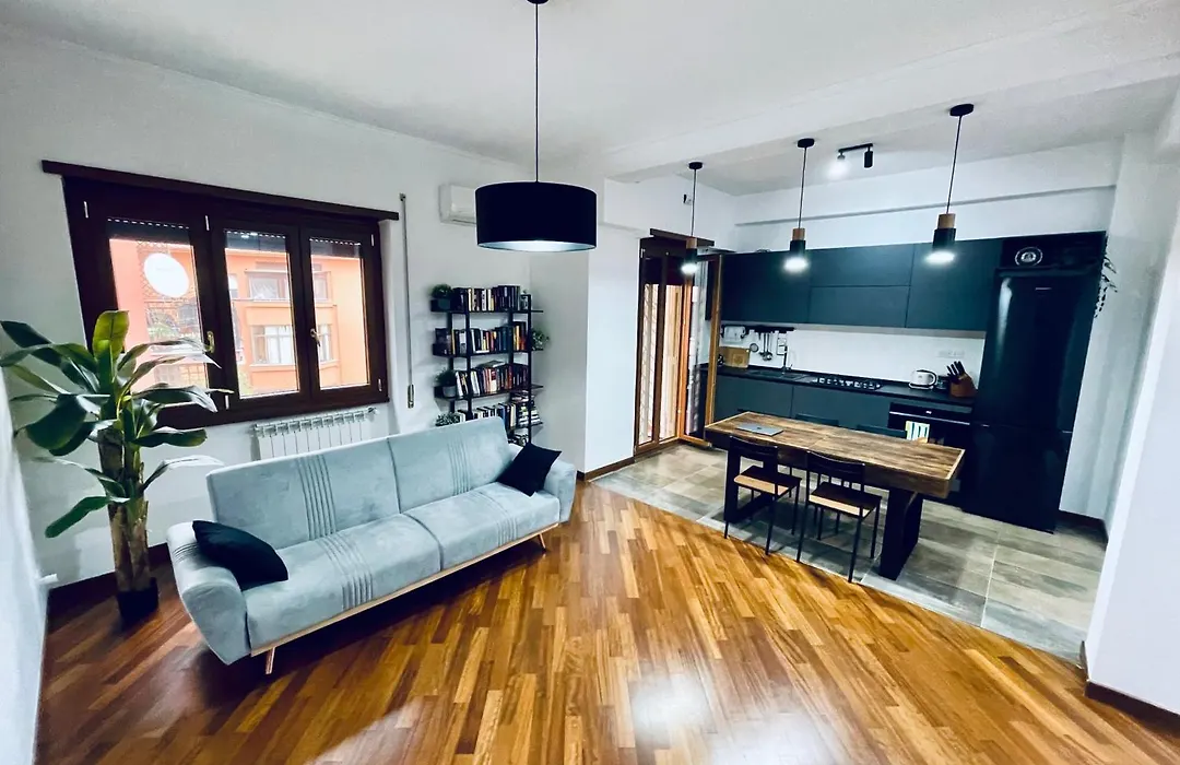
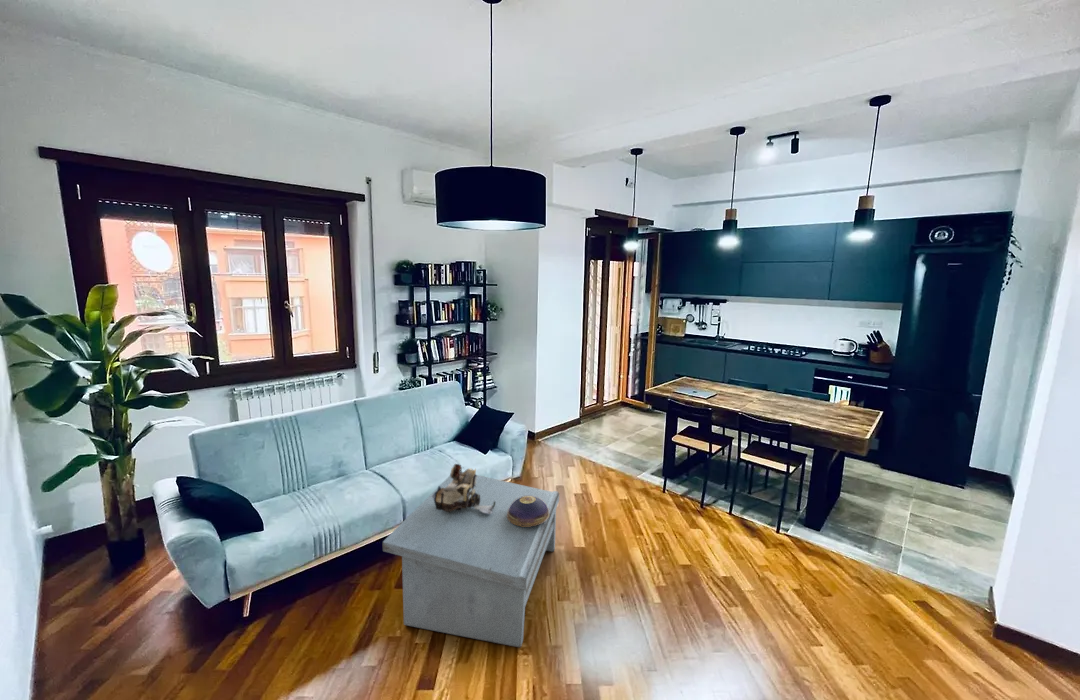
+ decorative bowl [507,496,549,526]
+ coffee table [382,471,560,649]
+ ruined building [432,463,495,514]
